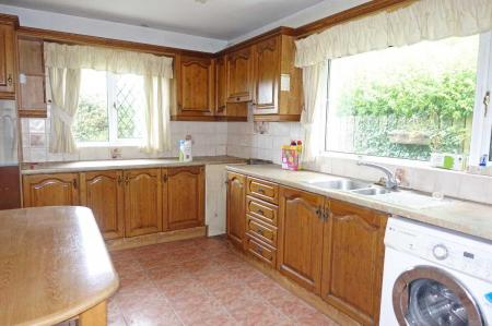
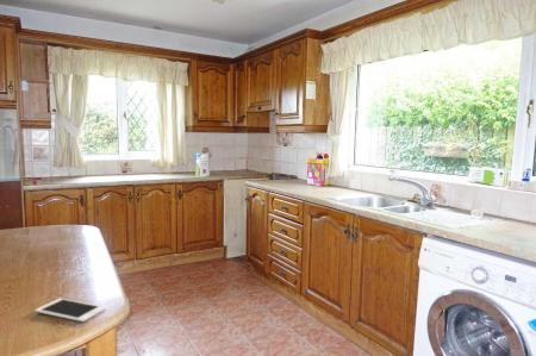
+ cell phone [35,298,107,323]
